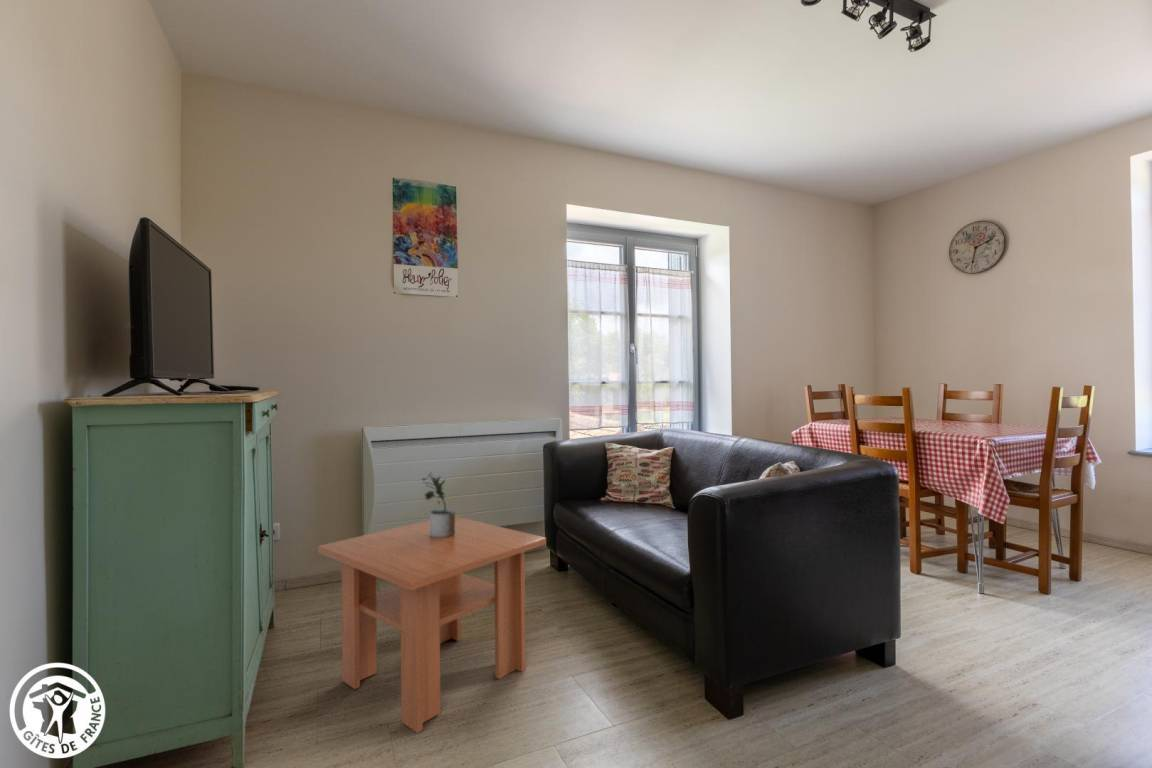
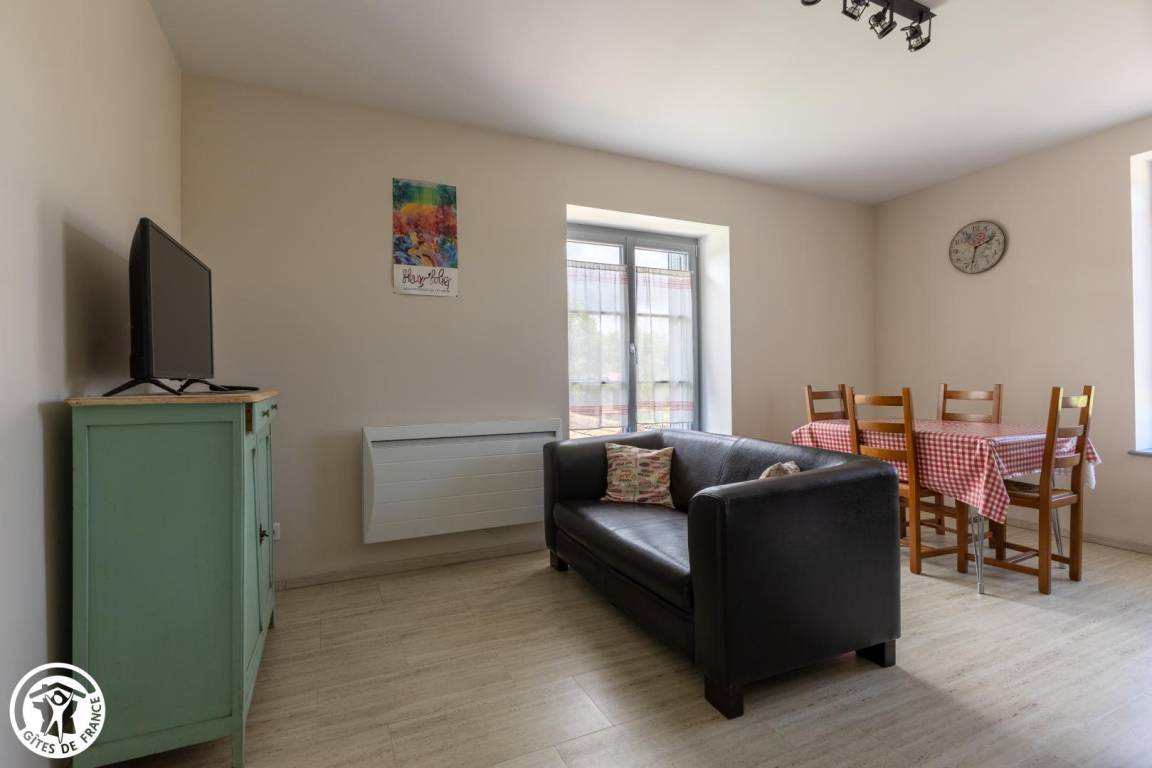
- coffee table [317,515,547,734]
- potted plant [421,472,456,538]
